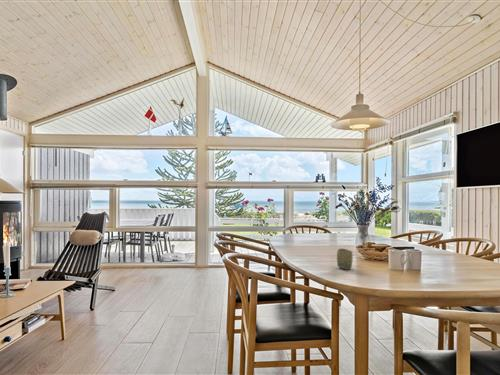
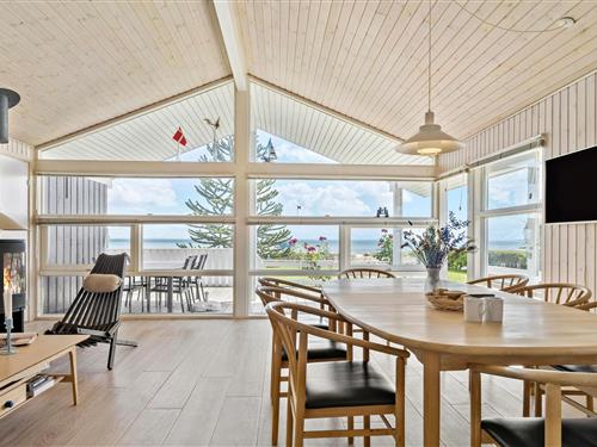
- cup [336,248,354,271]
